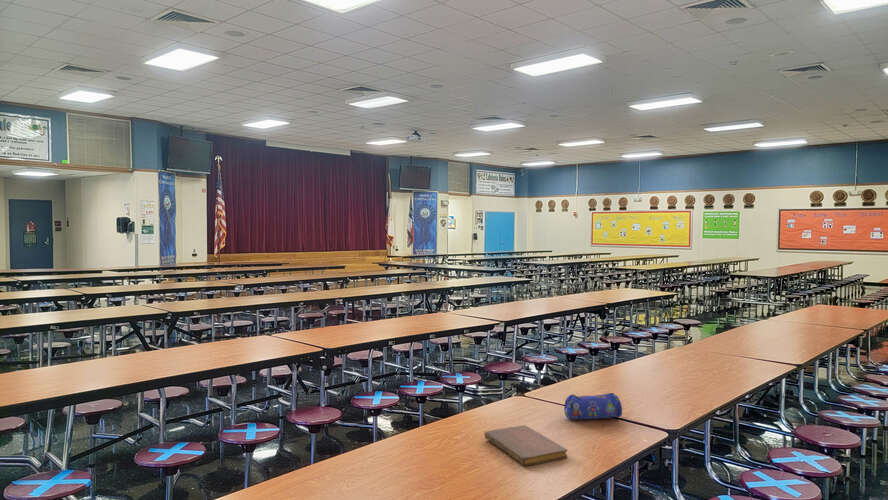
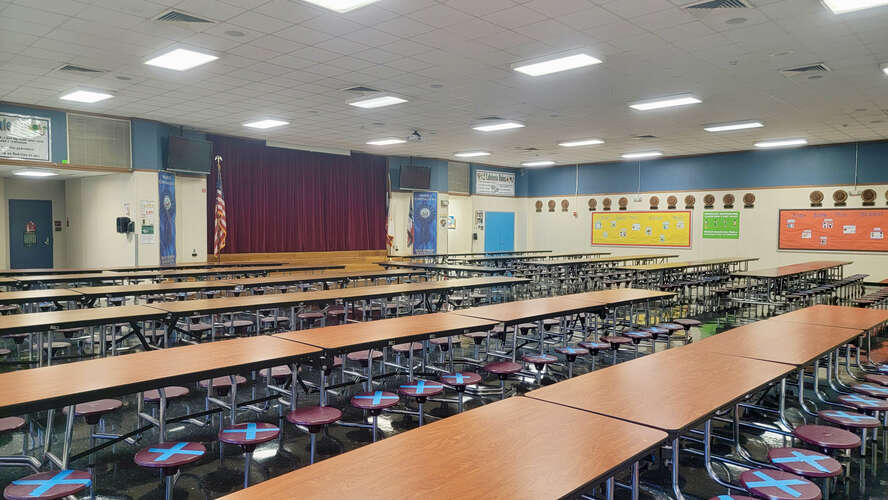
- pencil case [563,392,623,421]
- notebook [484,425,569,467]
